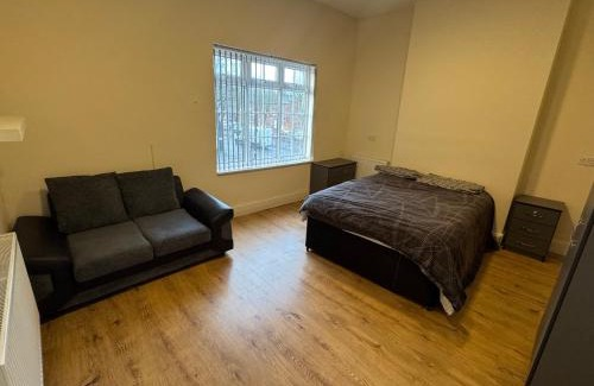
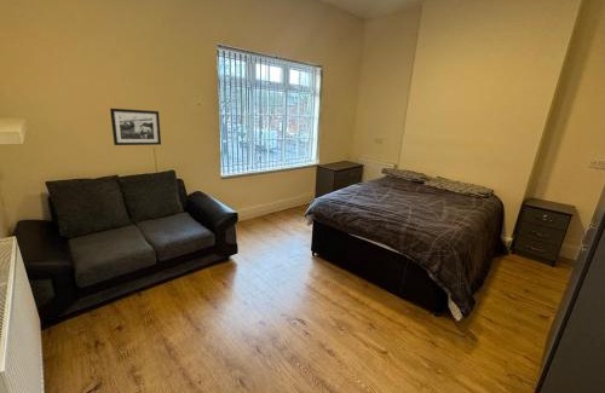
+ picture frame [109,108,162,146]
